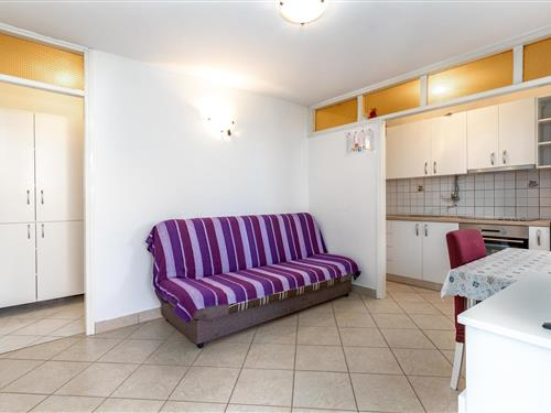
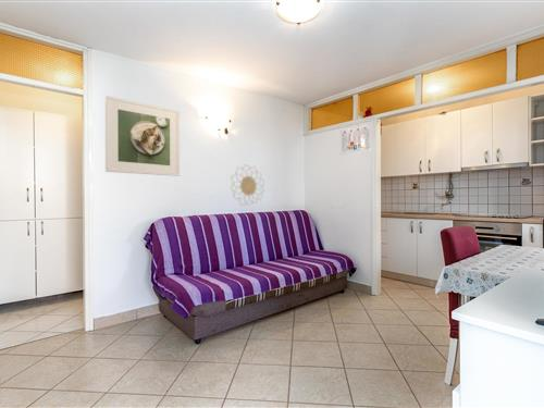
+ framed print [104,95,181,177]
+ decorative wall piece [230,163,265,207]
